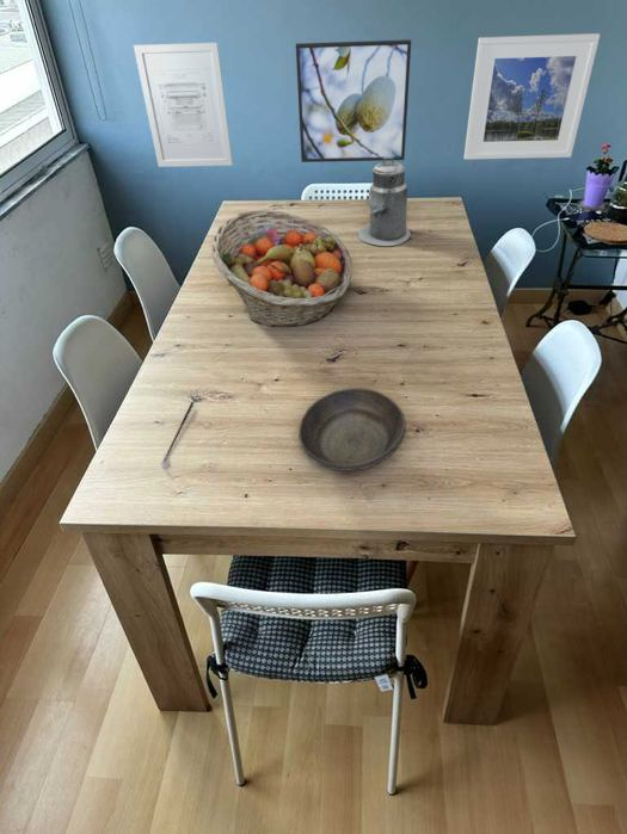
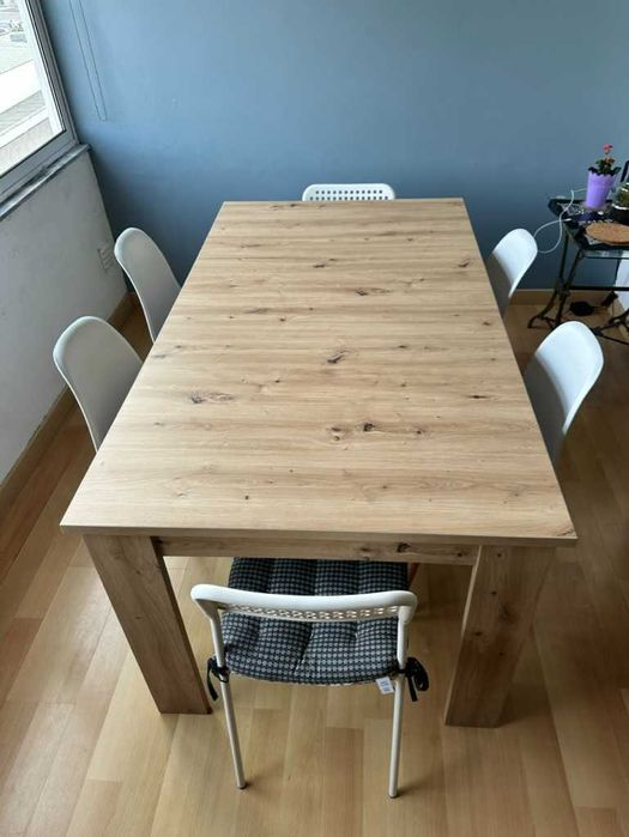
- wall art [133,42,234,168]
- canister [356,157,412,248]
- fruit basket [210,209,354,328]
- stirrer [160,401,195,469]
- bowl [297,387,407,472]
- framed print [462,32,601,161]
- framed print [295,38,412,163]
